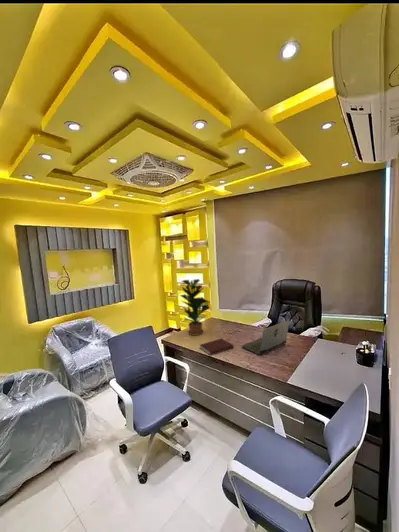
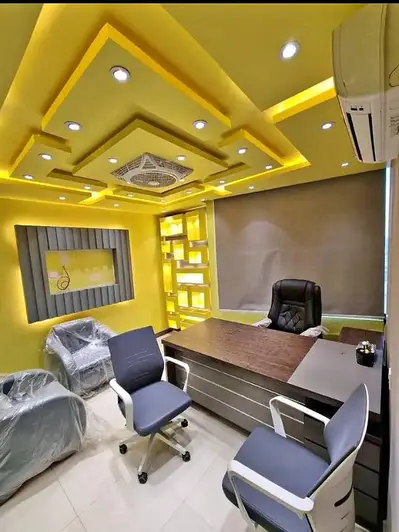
- notebook [199,337,234,357]
- potted plant [178,278,211,337]
- laptop computer [240,319,290,356]
